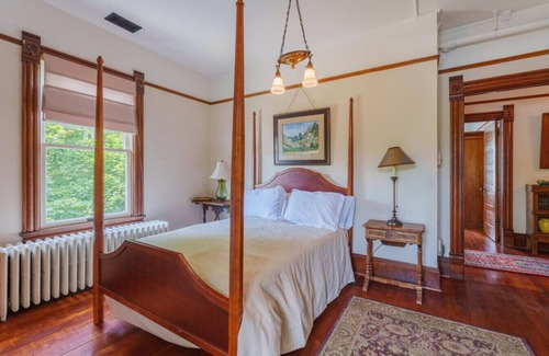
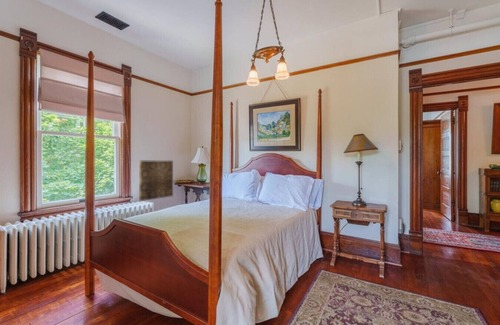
+ wall art [138,160,174,202]
